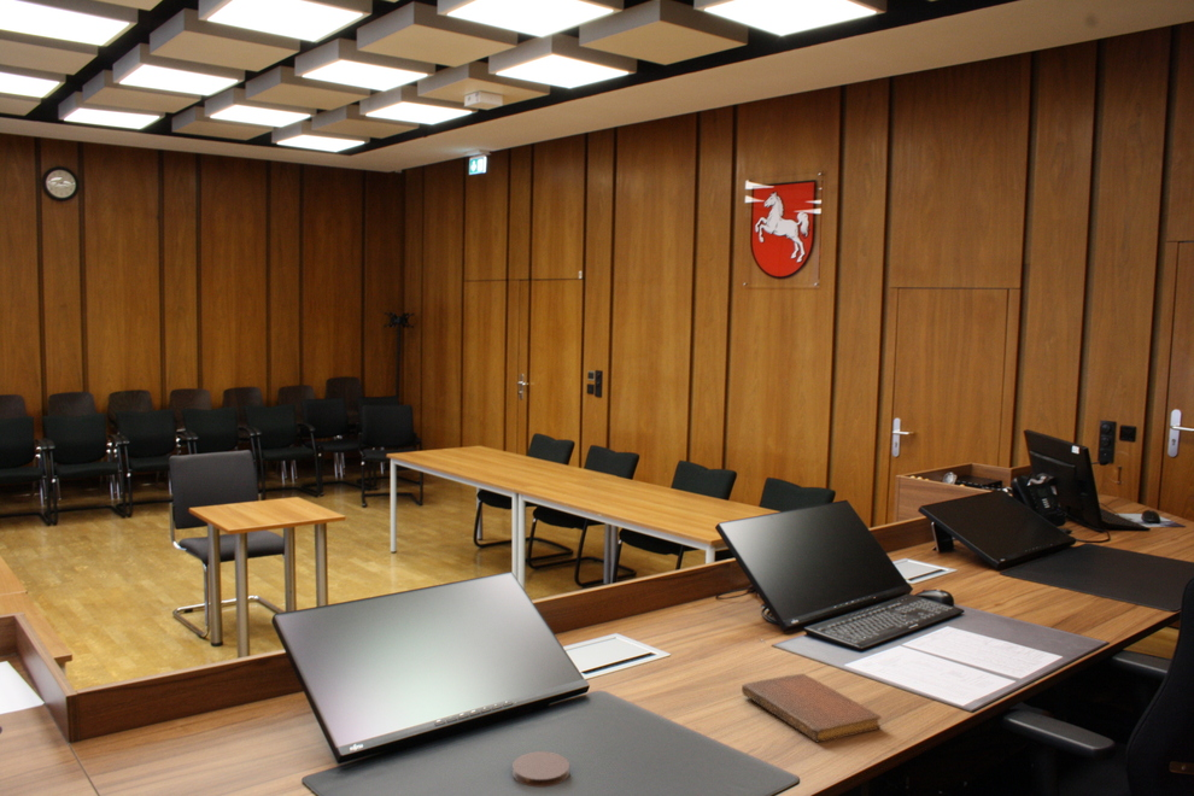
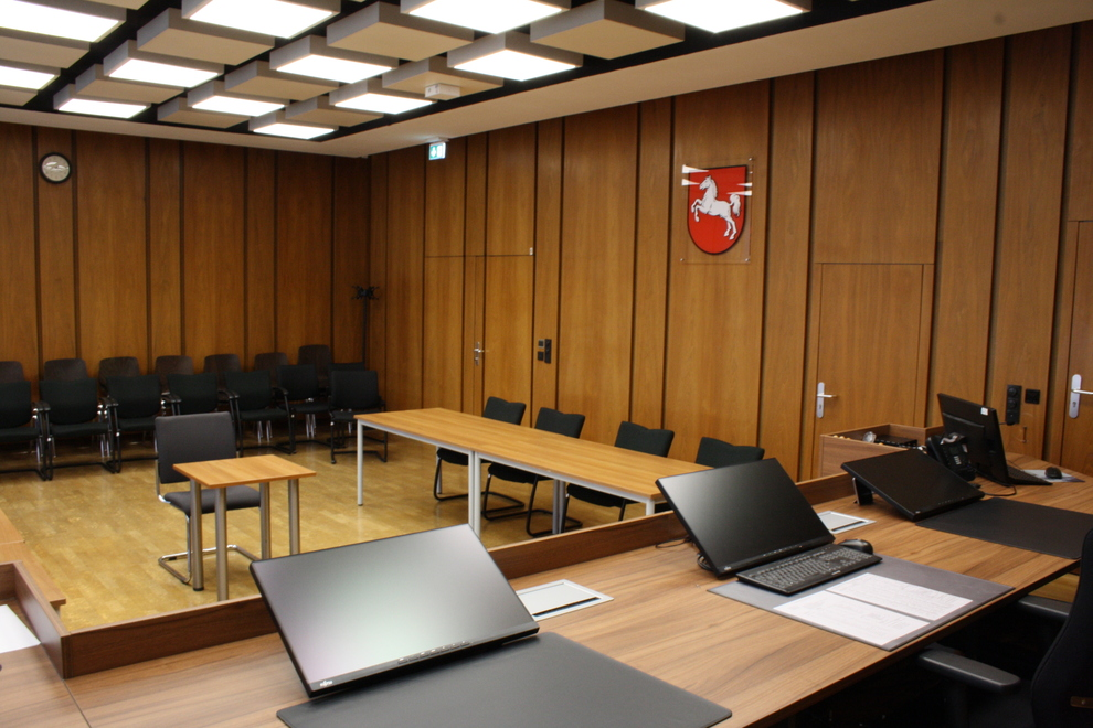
- coaster [511,750,570,789]
- notebook [741,673,882,744]
